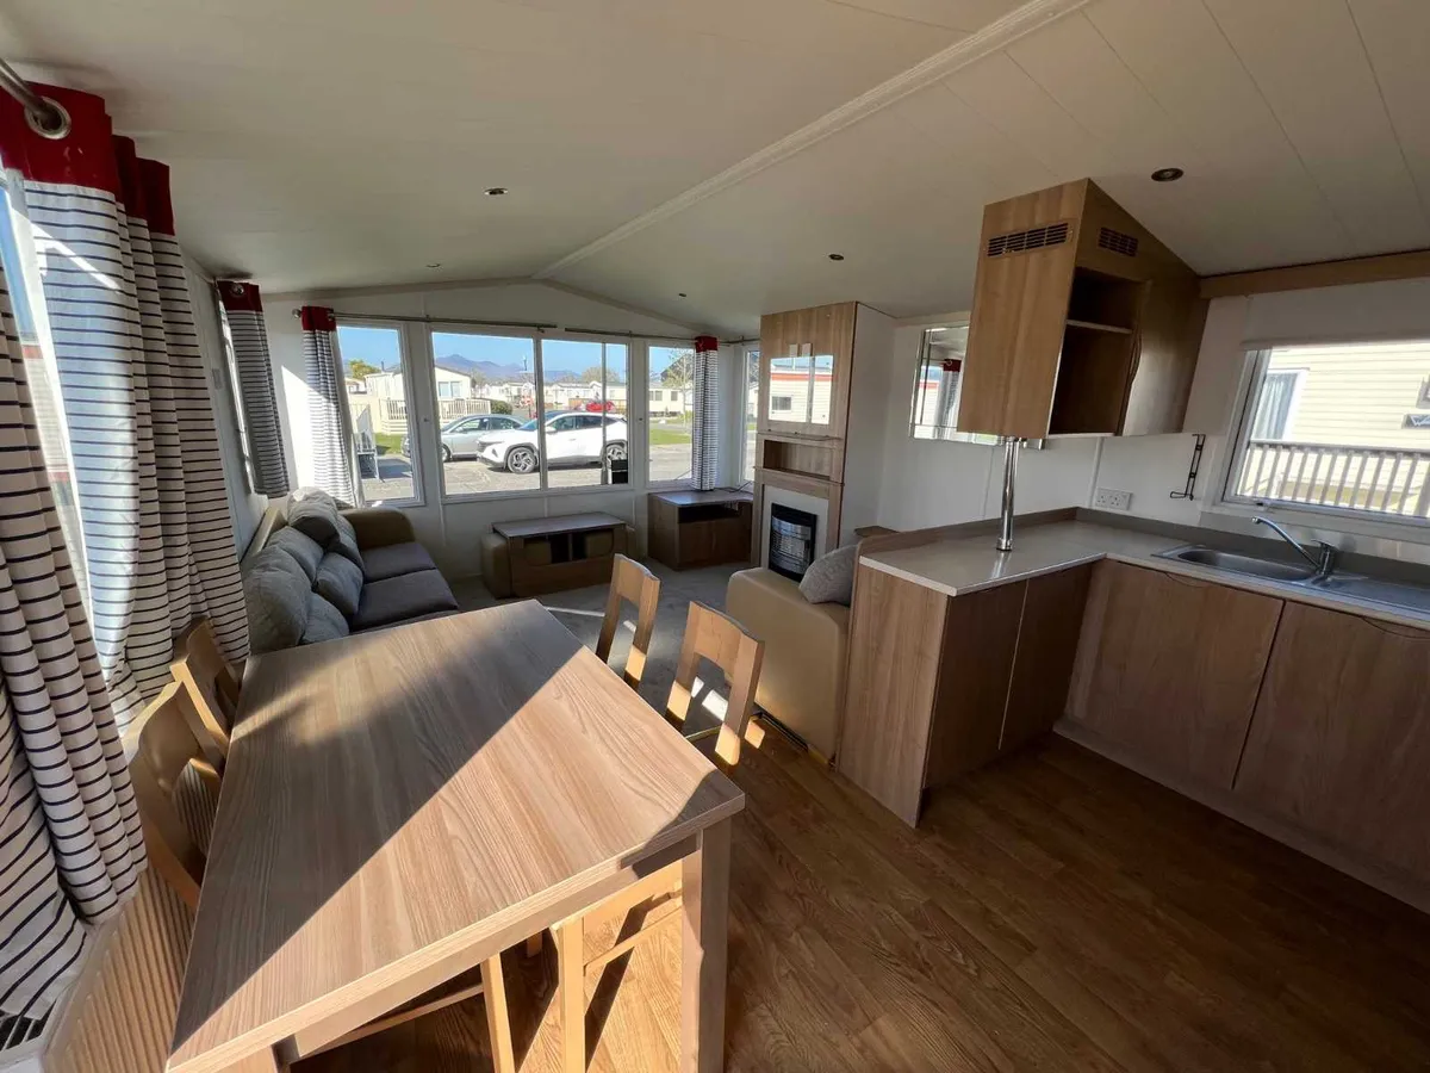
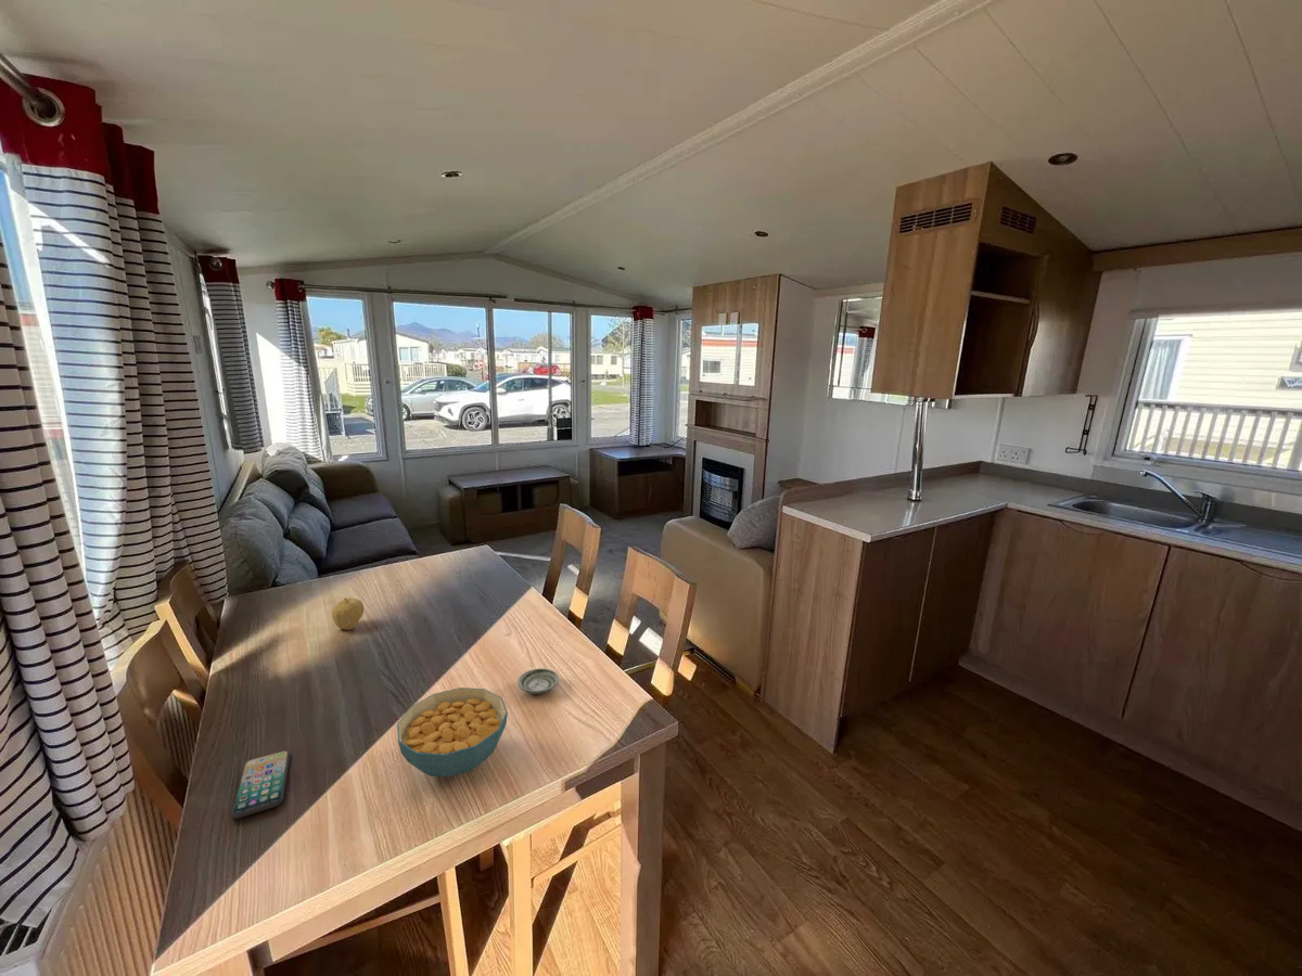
+ smartphone [230,749,291,820]
+ saucer [516,667,560,695]
+ fruit [331,596,365,631]
+ cereal bowl [396,686,509,779]
